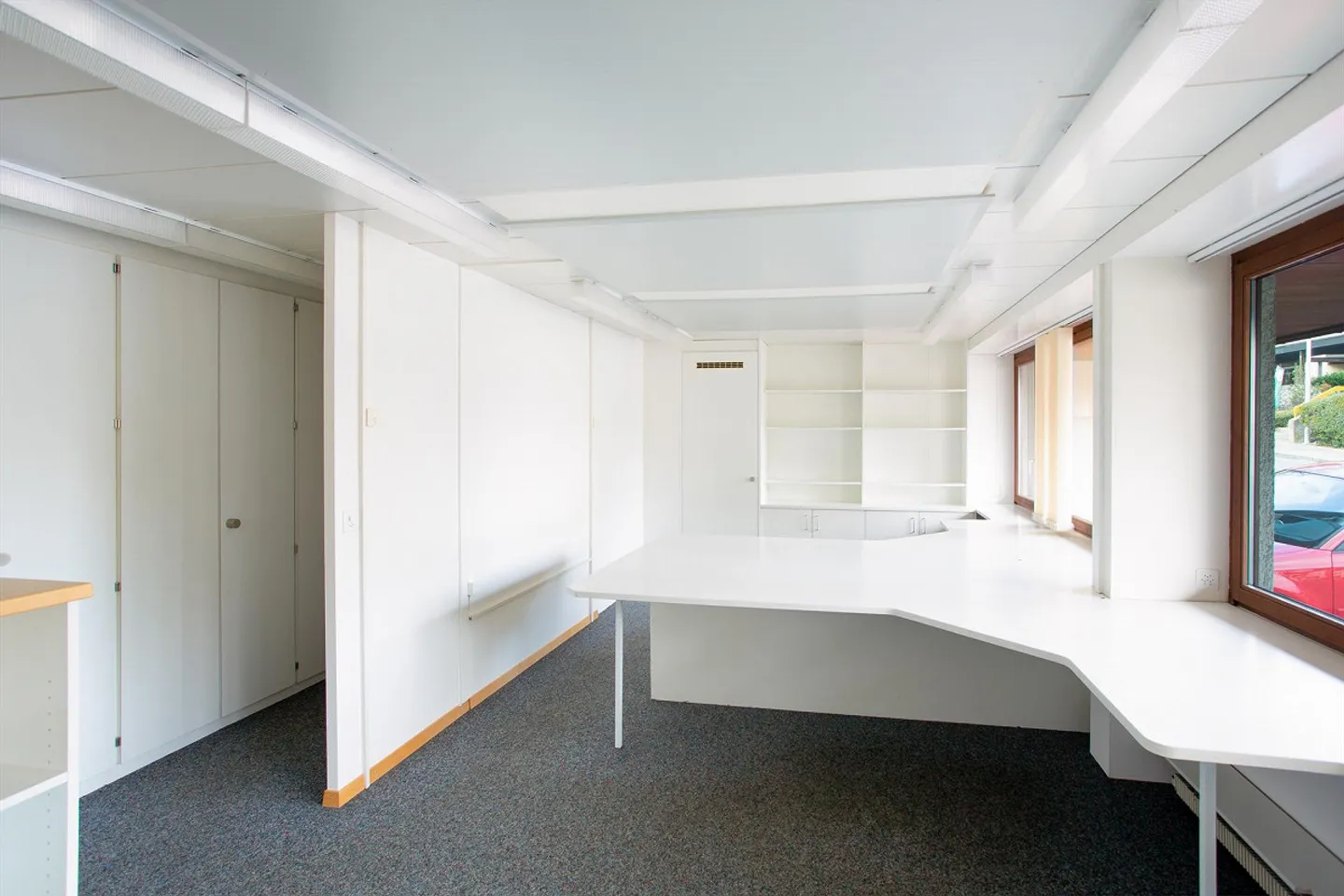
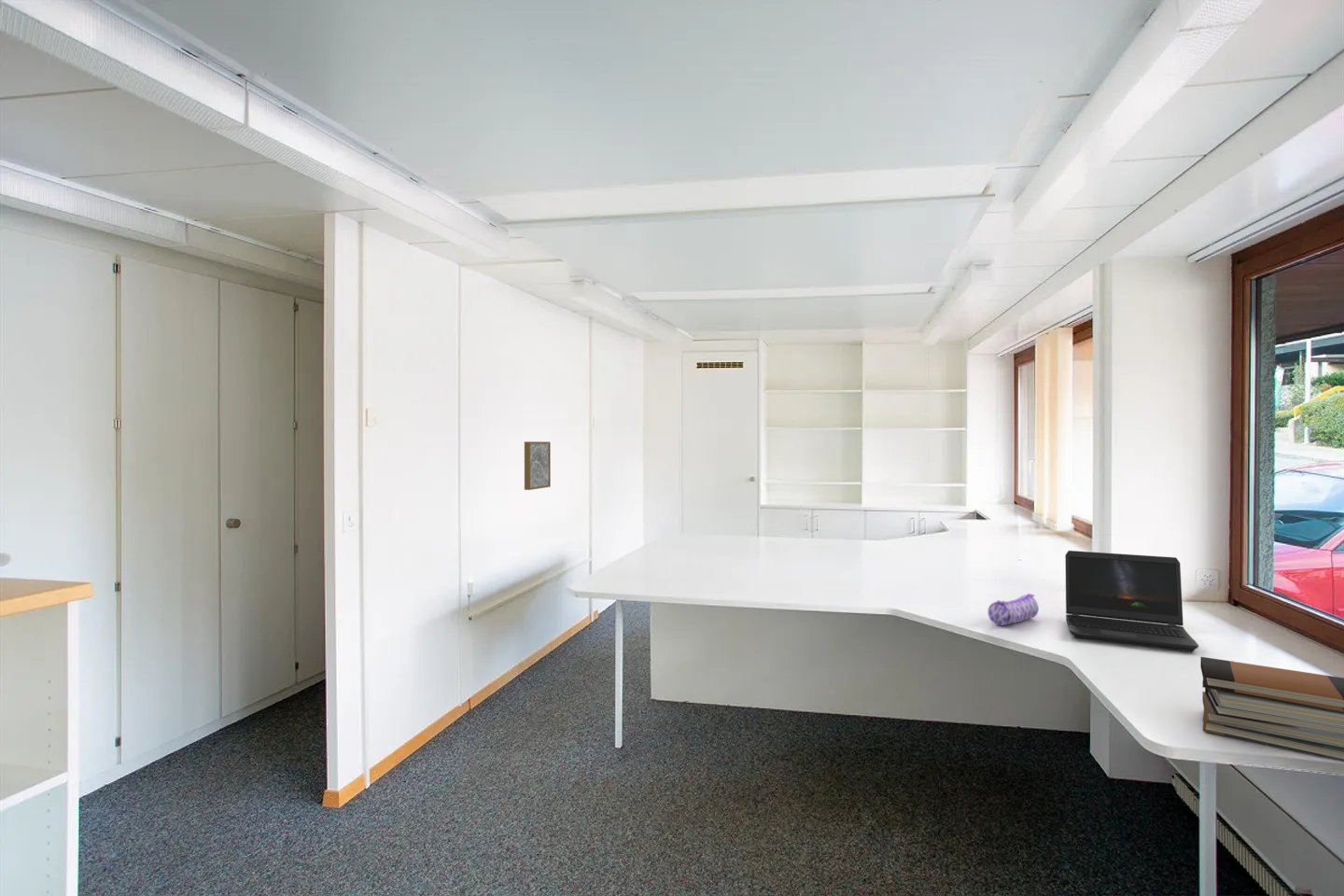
+ wall art [524,441,552,491]
+ book stack [1199,656,1344,763]
+ pencil case [987,593,1040,626]
+ laptop computer [1064,550,1199,652]
